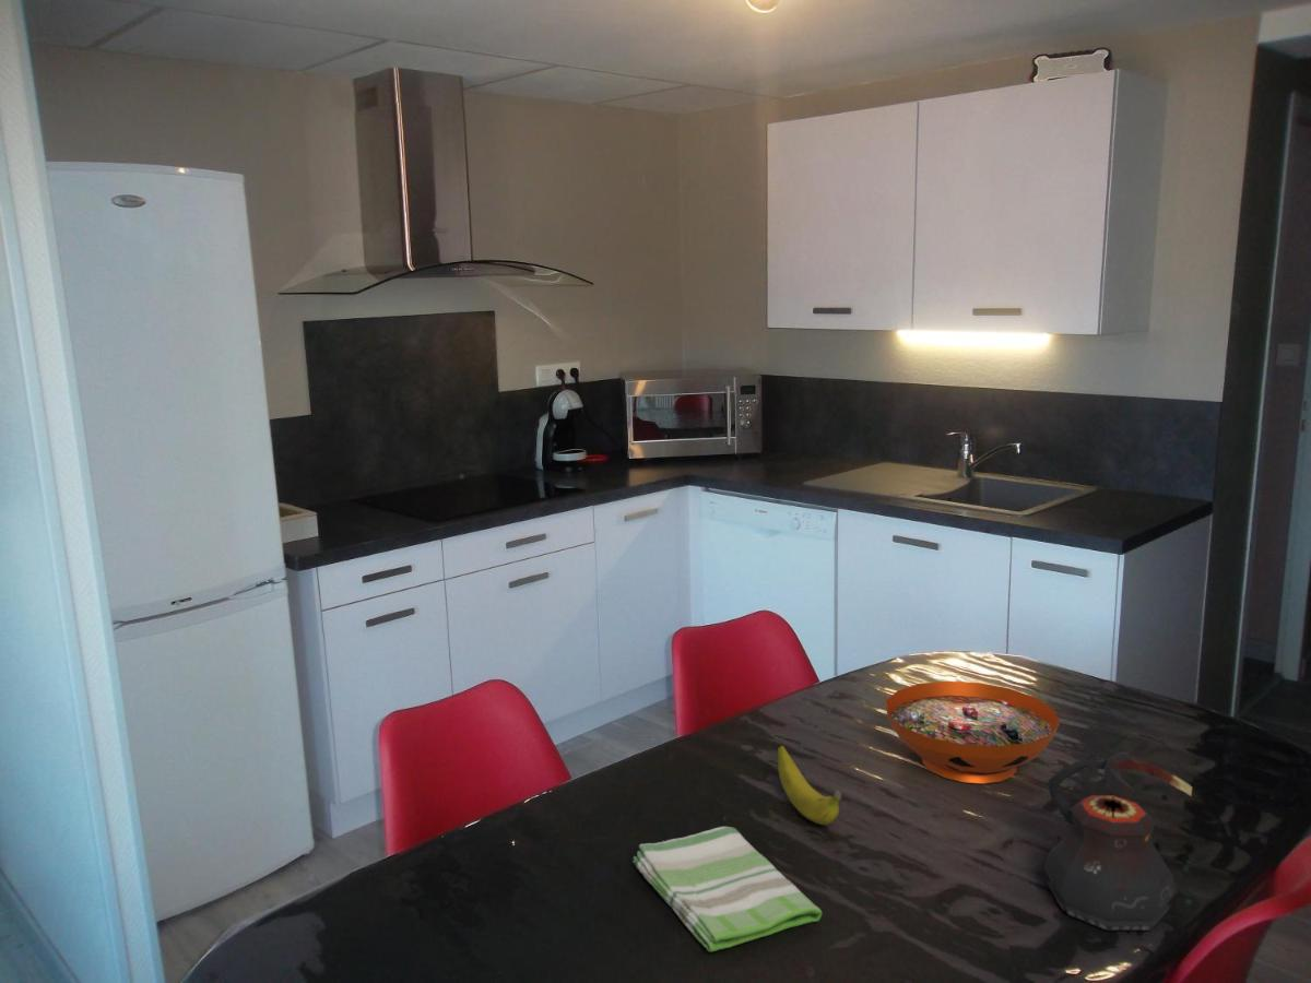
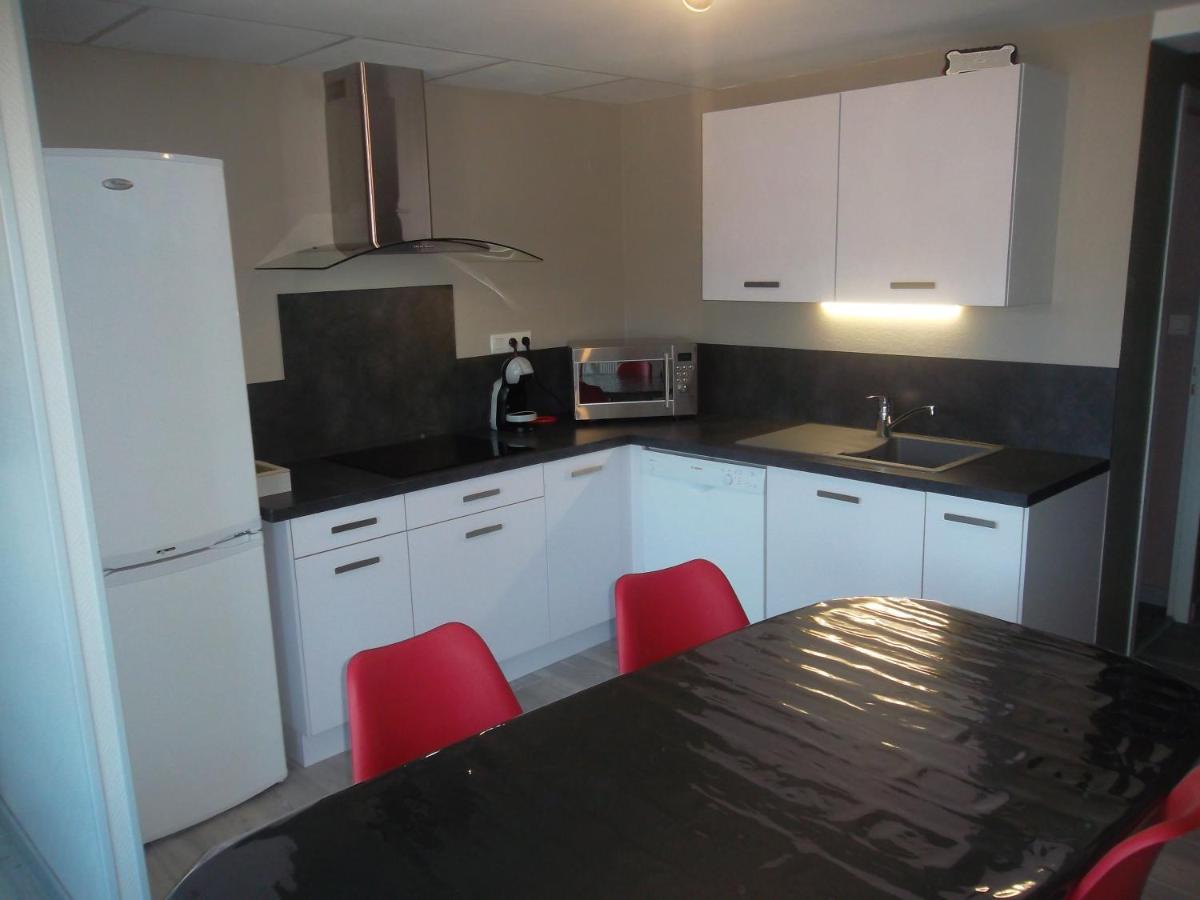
- dish towel [631,826,823,952]
- teapot [1043,750,1193,932]
- decorative bowl [885,680,1061,784]
- banana [777,745,842,826]
